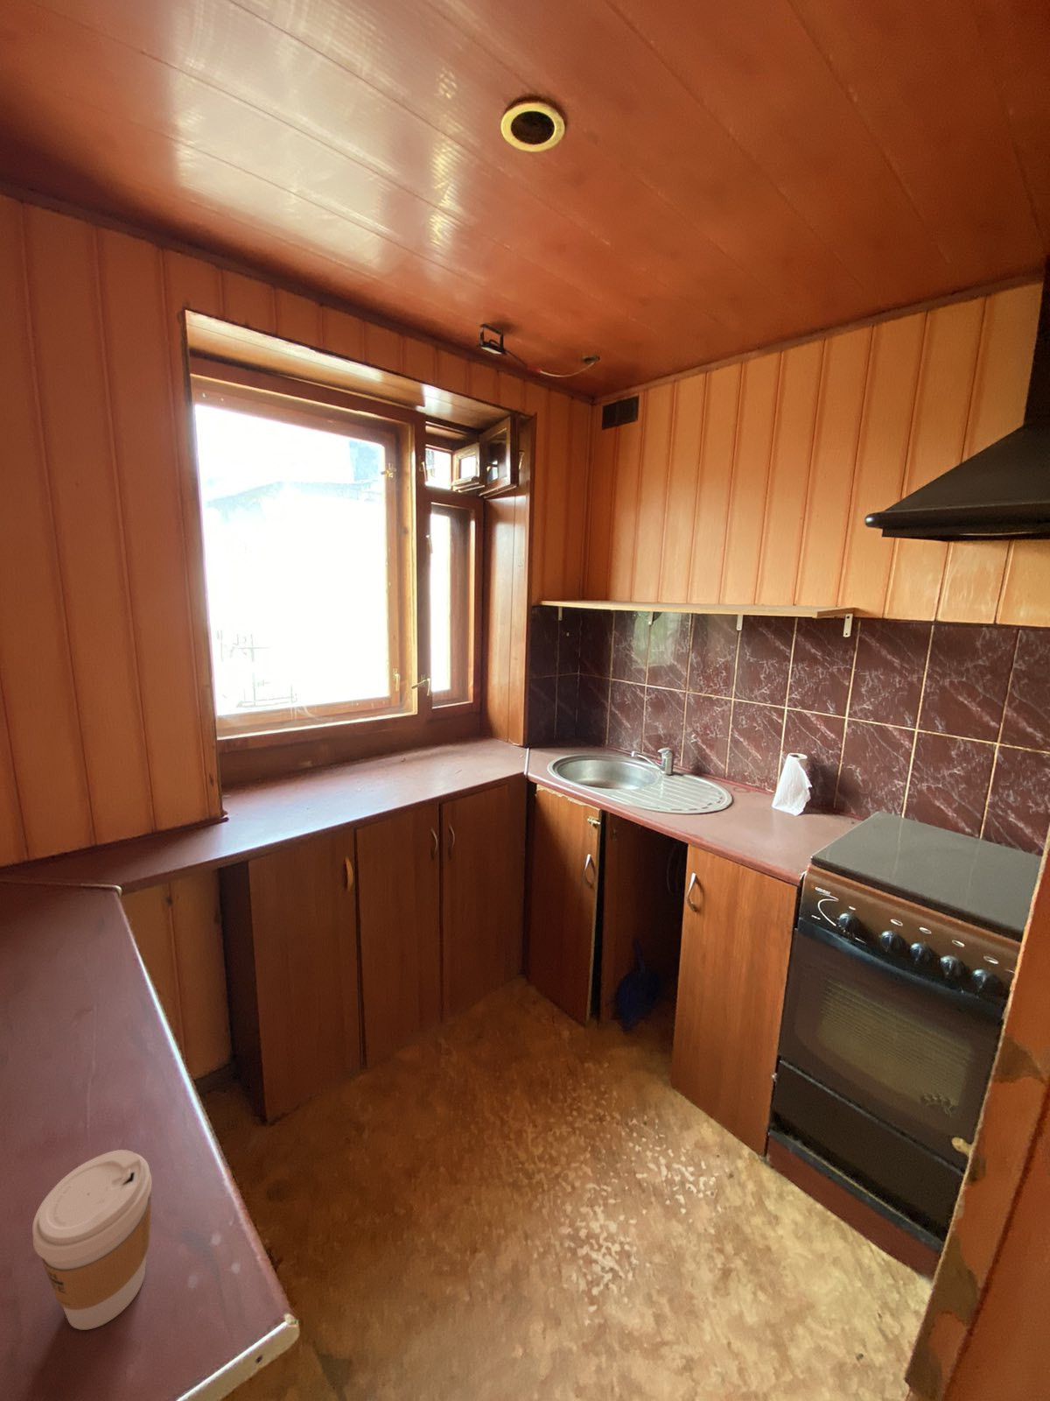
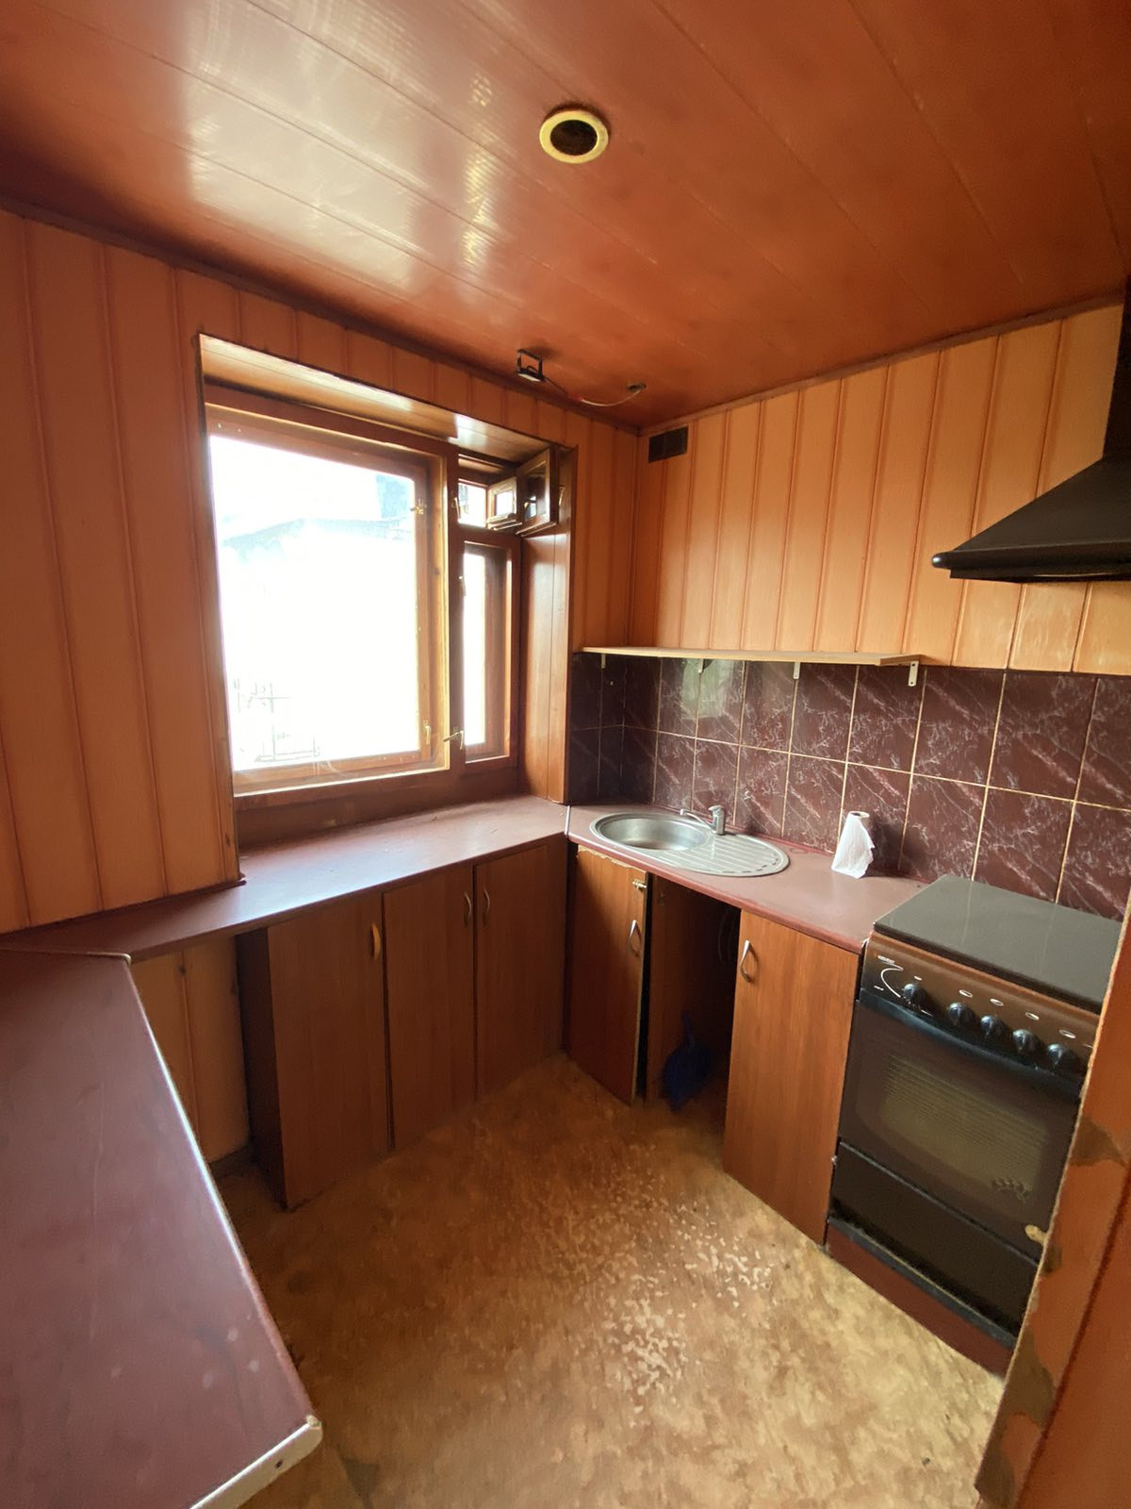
- coffee cup [32,1148,152,1332]
